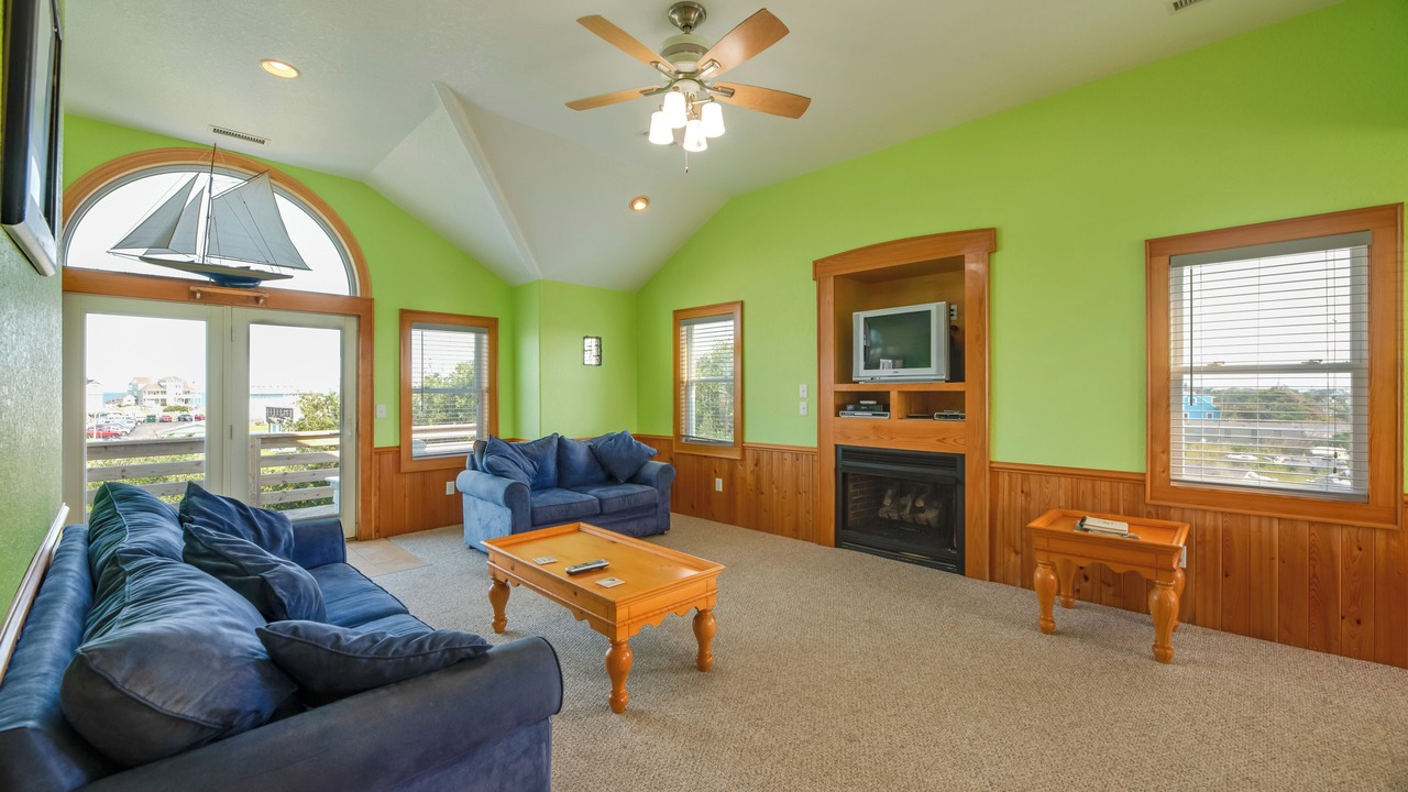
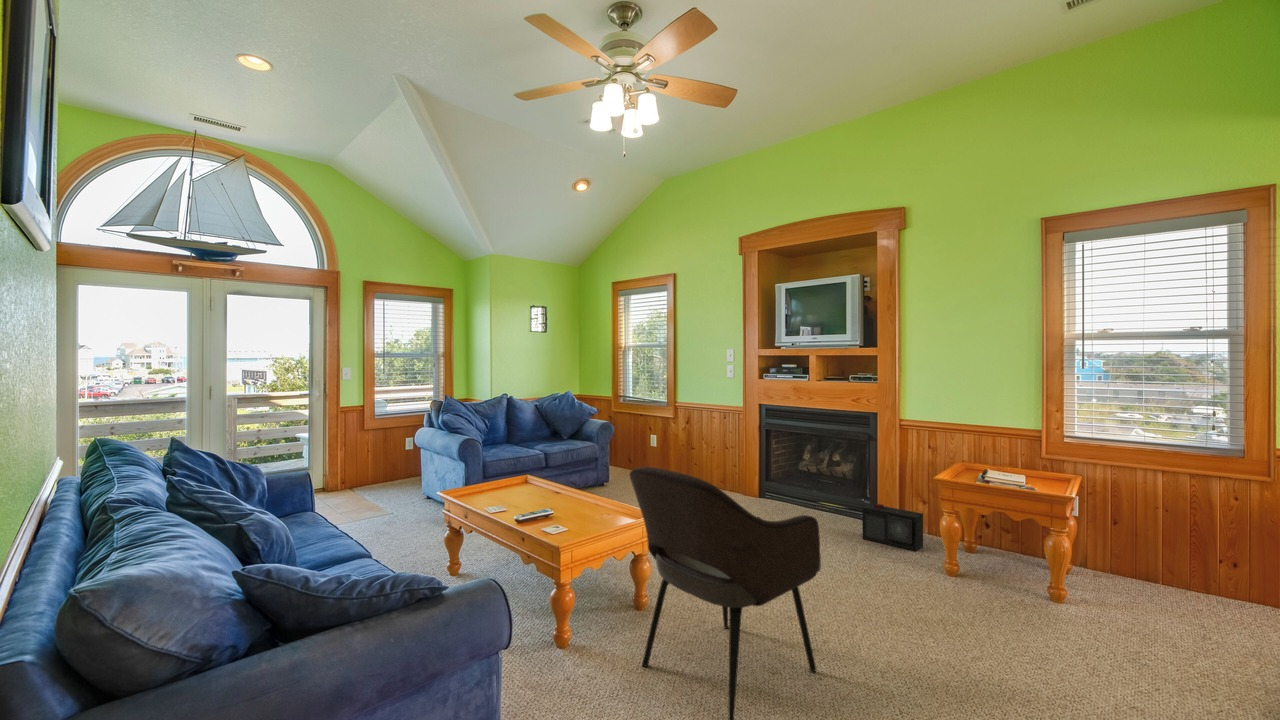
+ speaker [861,503,924,552]
+ armchair [629,466,822,720]
